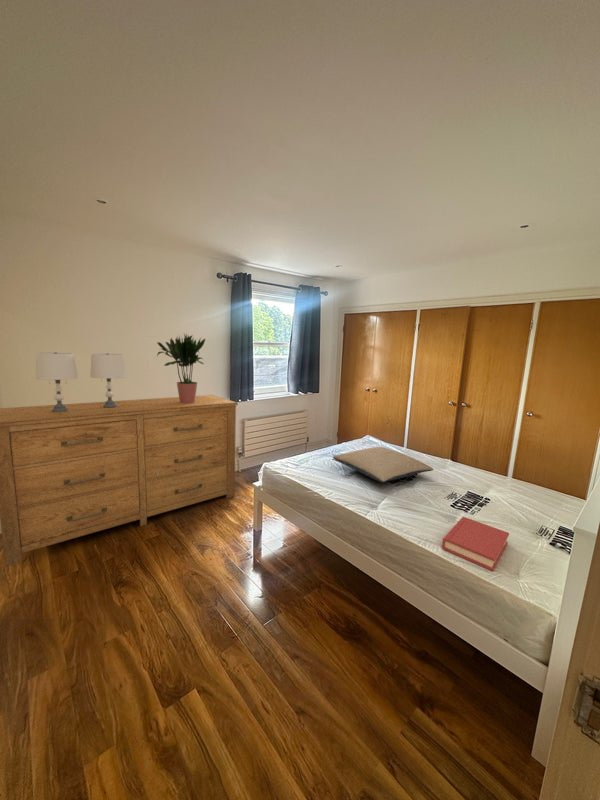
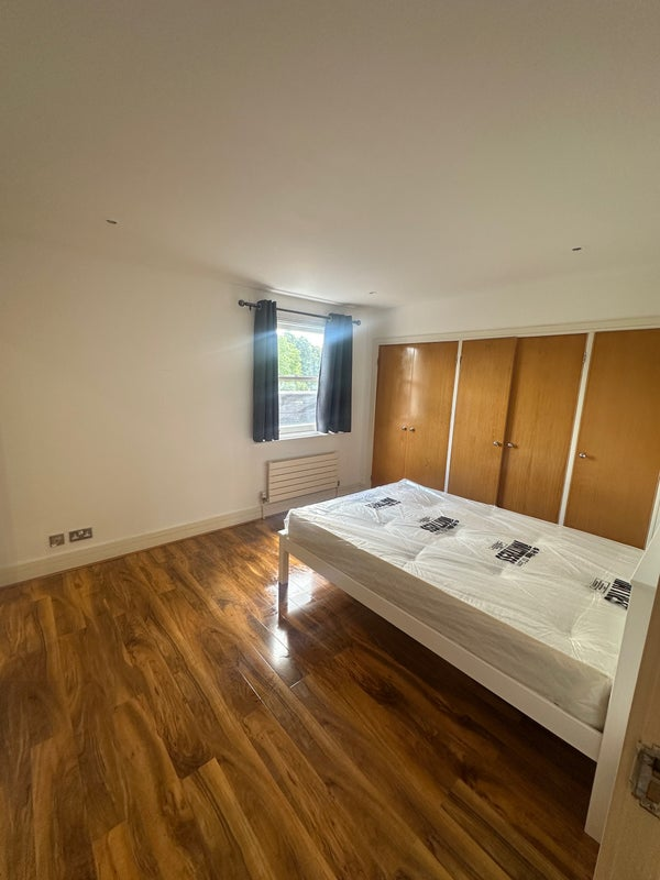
- dresser [0,394,239,568]
- potted plant [155,332,206,404]
- hardback book [441,516,510,572]
- table lamp [35,352,127,412]
- pillow [332,446,434,483]
